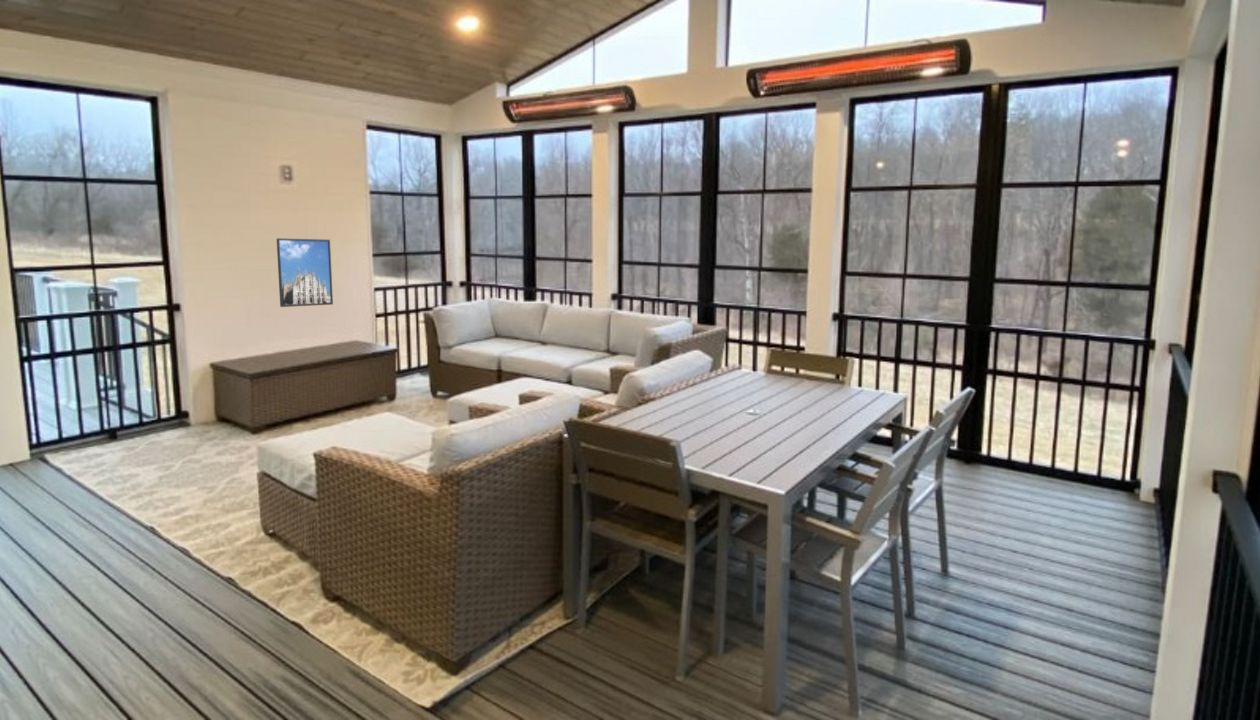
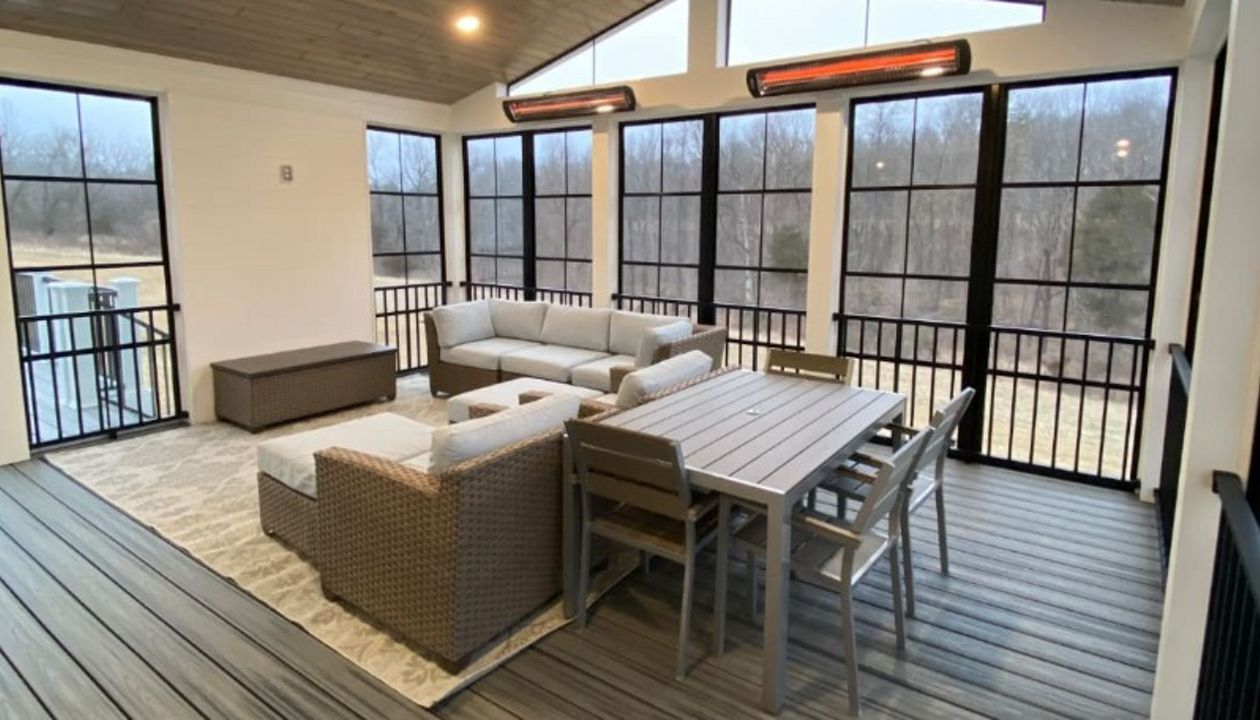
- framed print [276,237,334,308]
